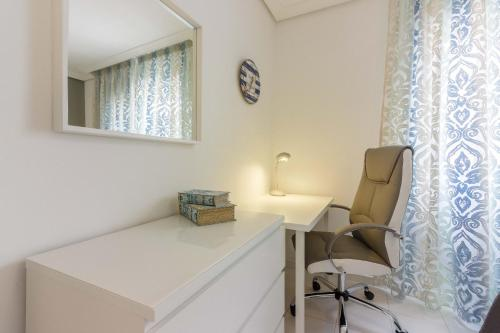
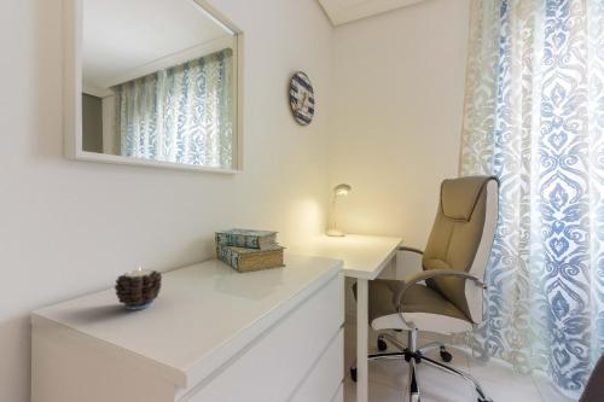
+ candle [114,266,163,310]
